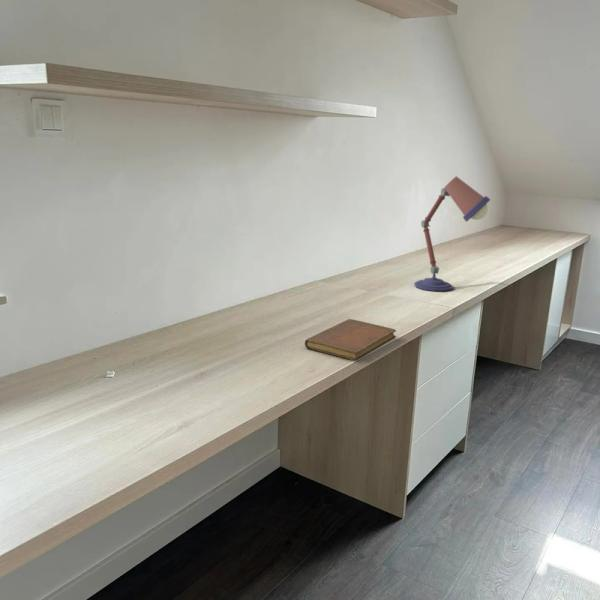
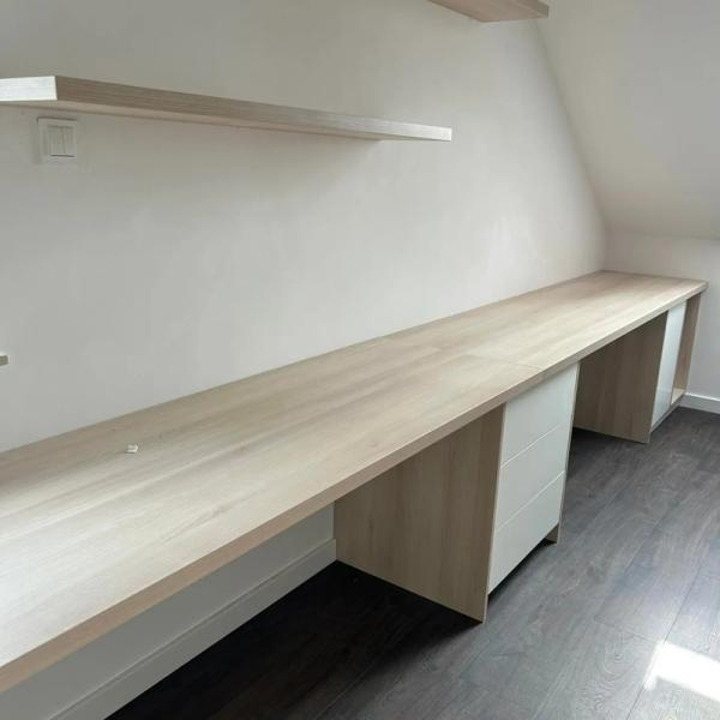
- notebook [304,318,397,362]
- desk lamp [413,175,491,292]
